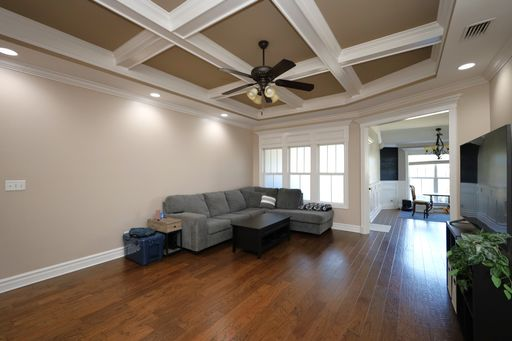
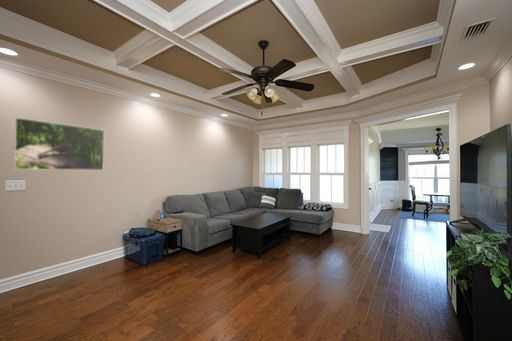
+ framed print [13,117,105,171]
